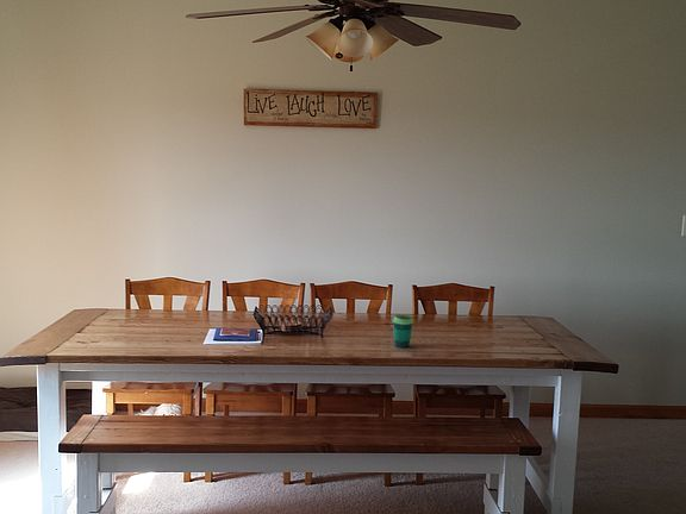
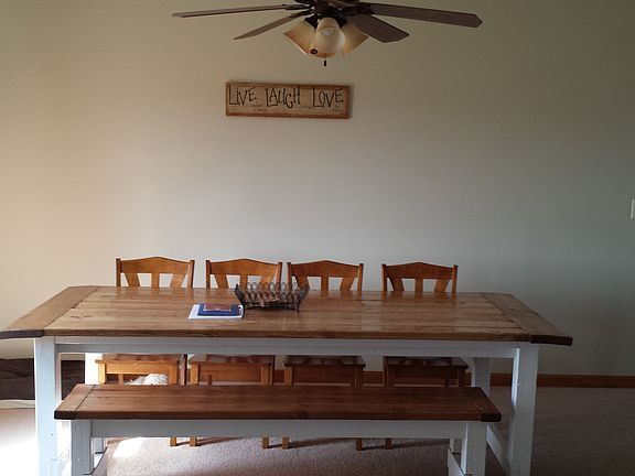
- cup [392,313,414,349]
